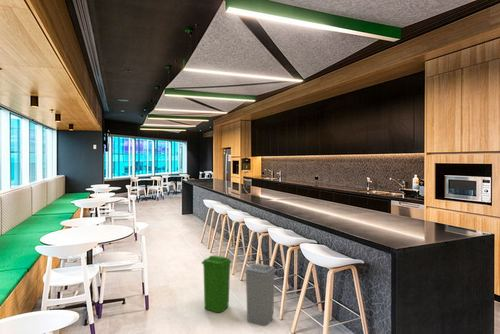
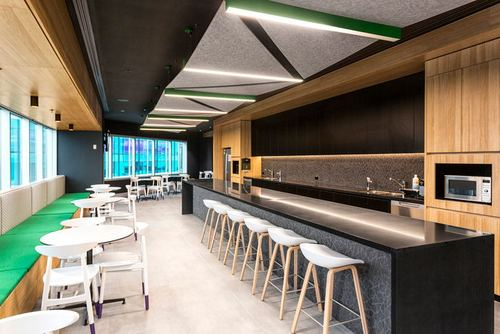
- trash bin [201,255,277,327]
